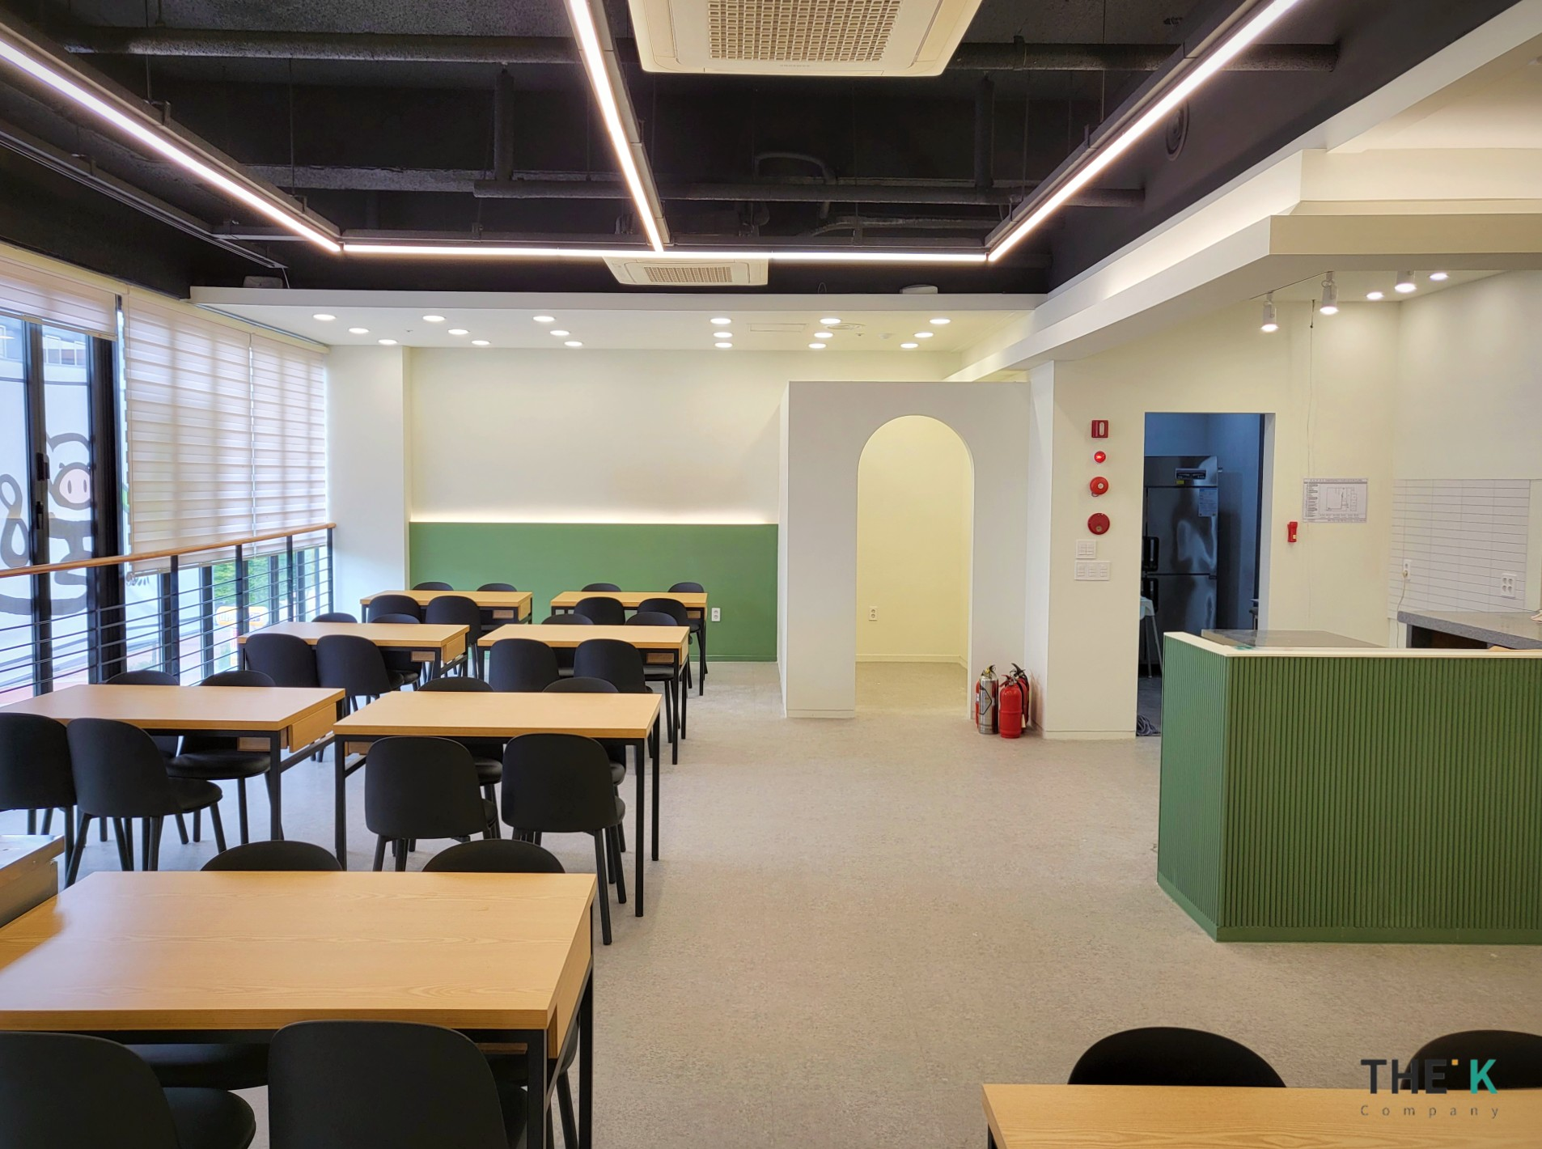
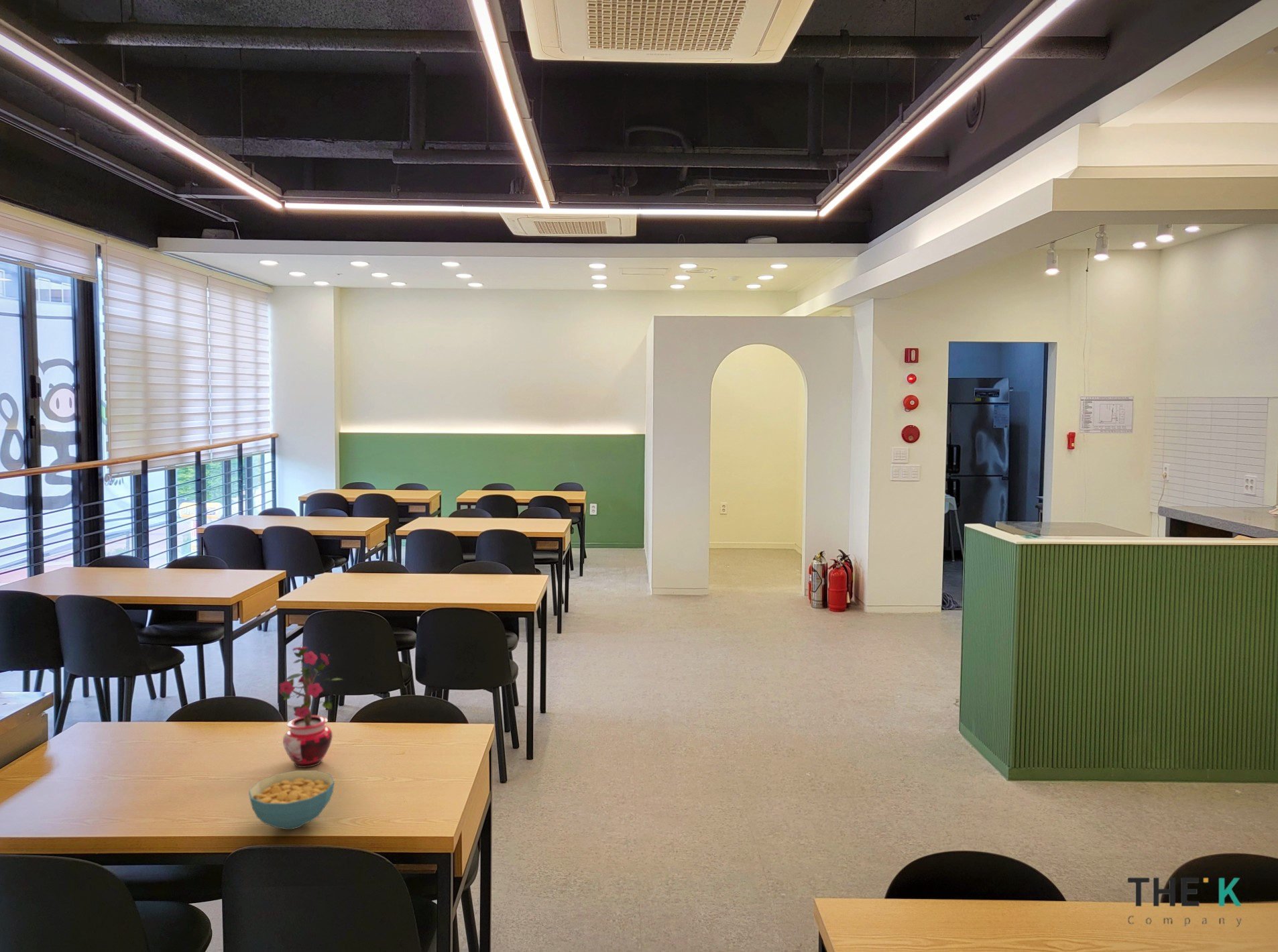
+ potted plant [279,642,344,768]
+ cereal bowl [248,770,335,830]
